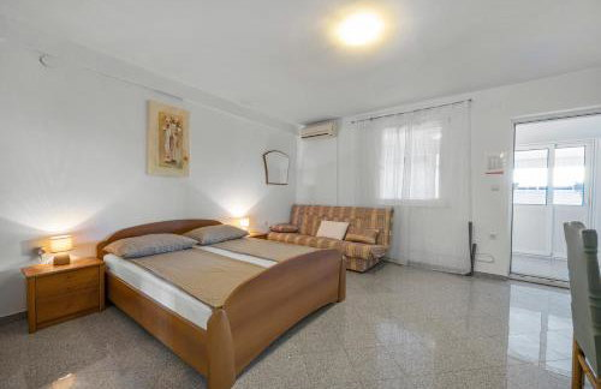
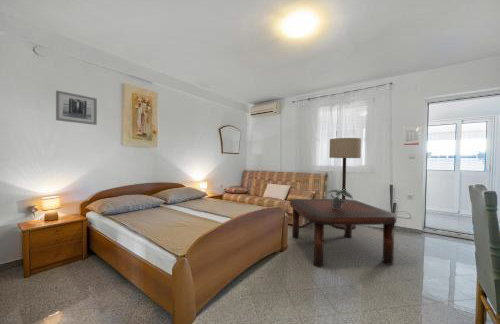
+ wall art [55,89,98,126]
+ coffee table [289,198,397,268]
+ floor lamp [328,137,362,230]
+ potted plant [326,188,353,210]
